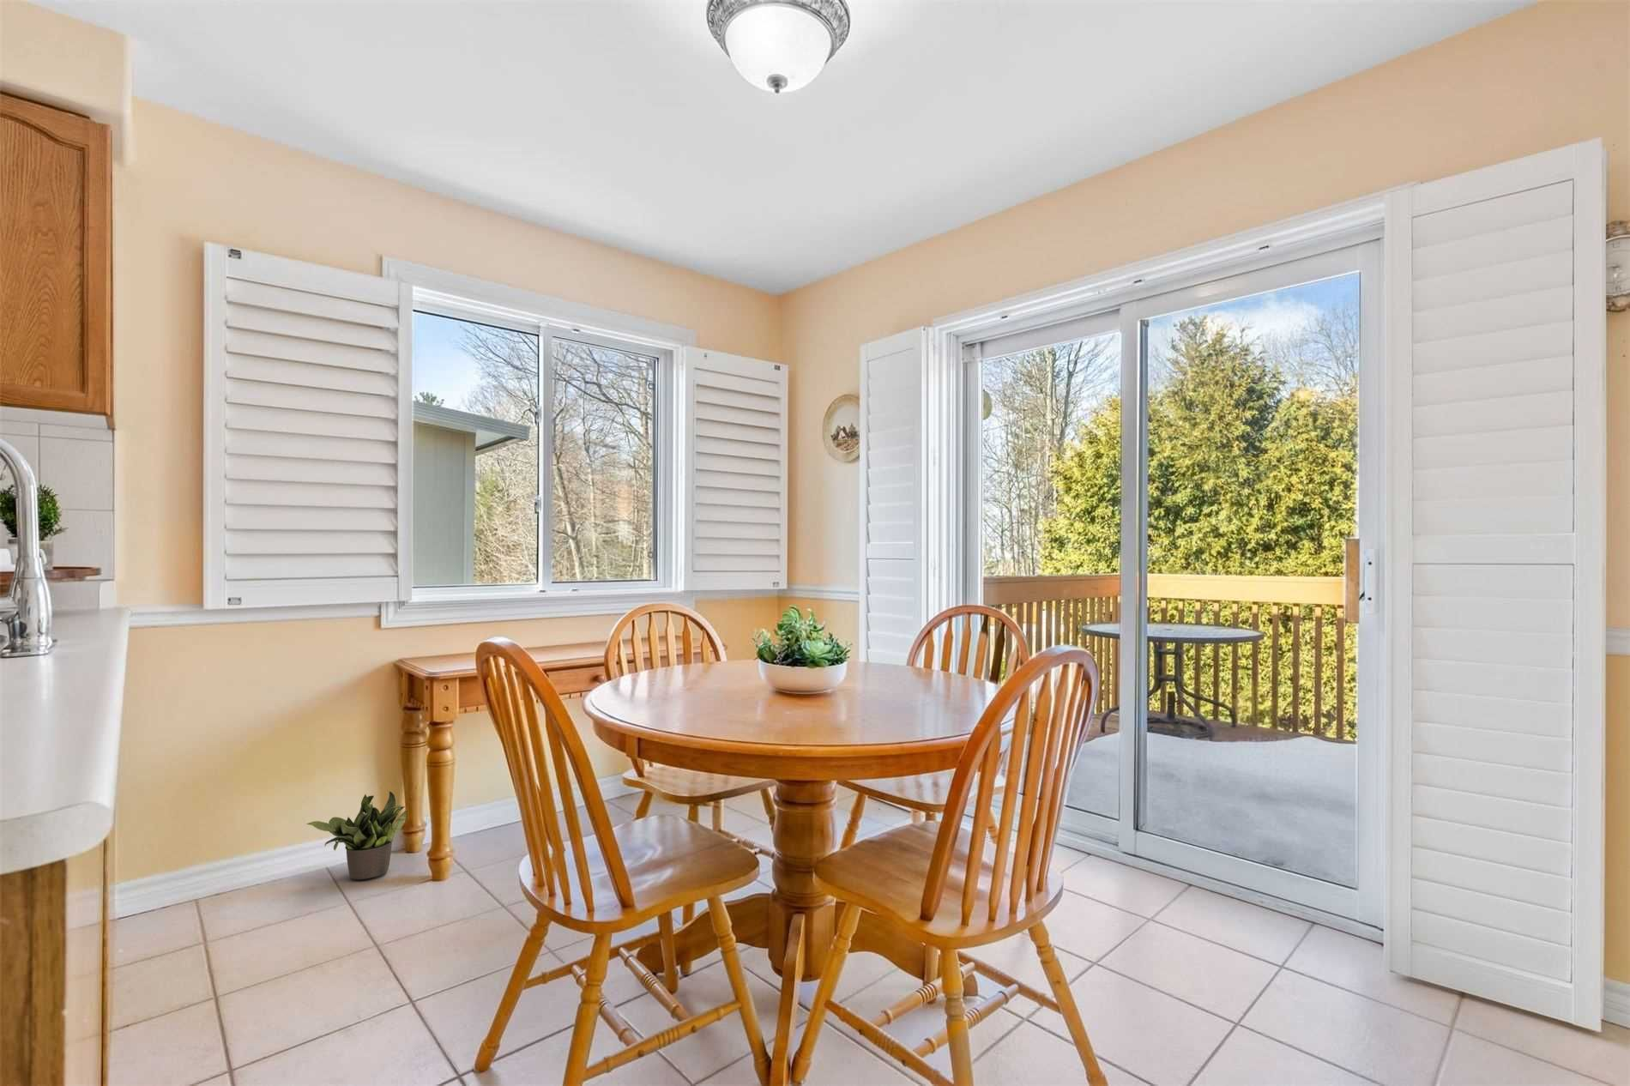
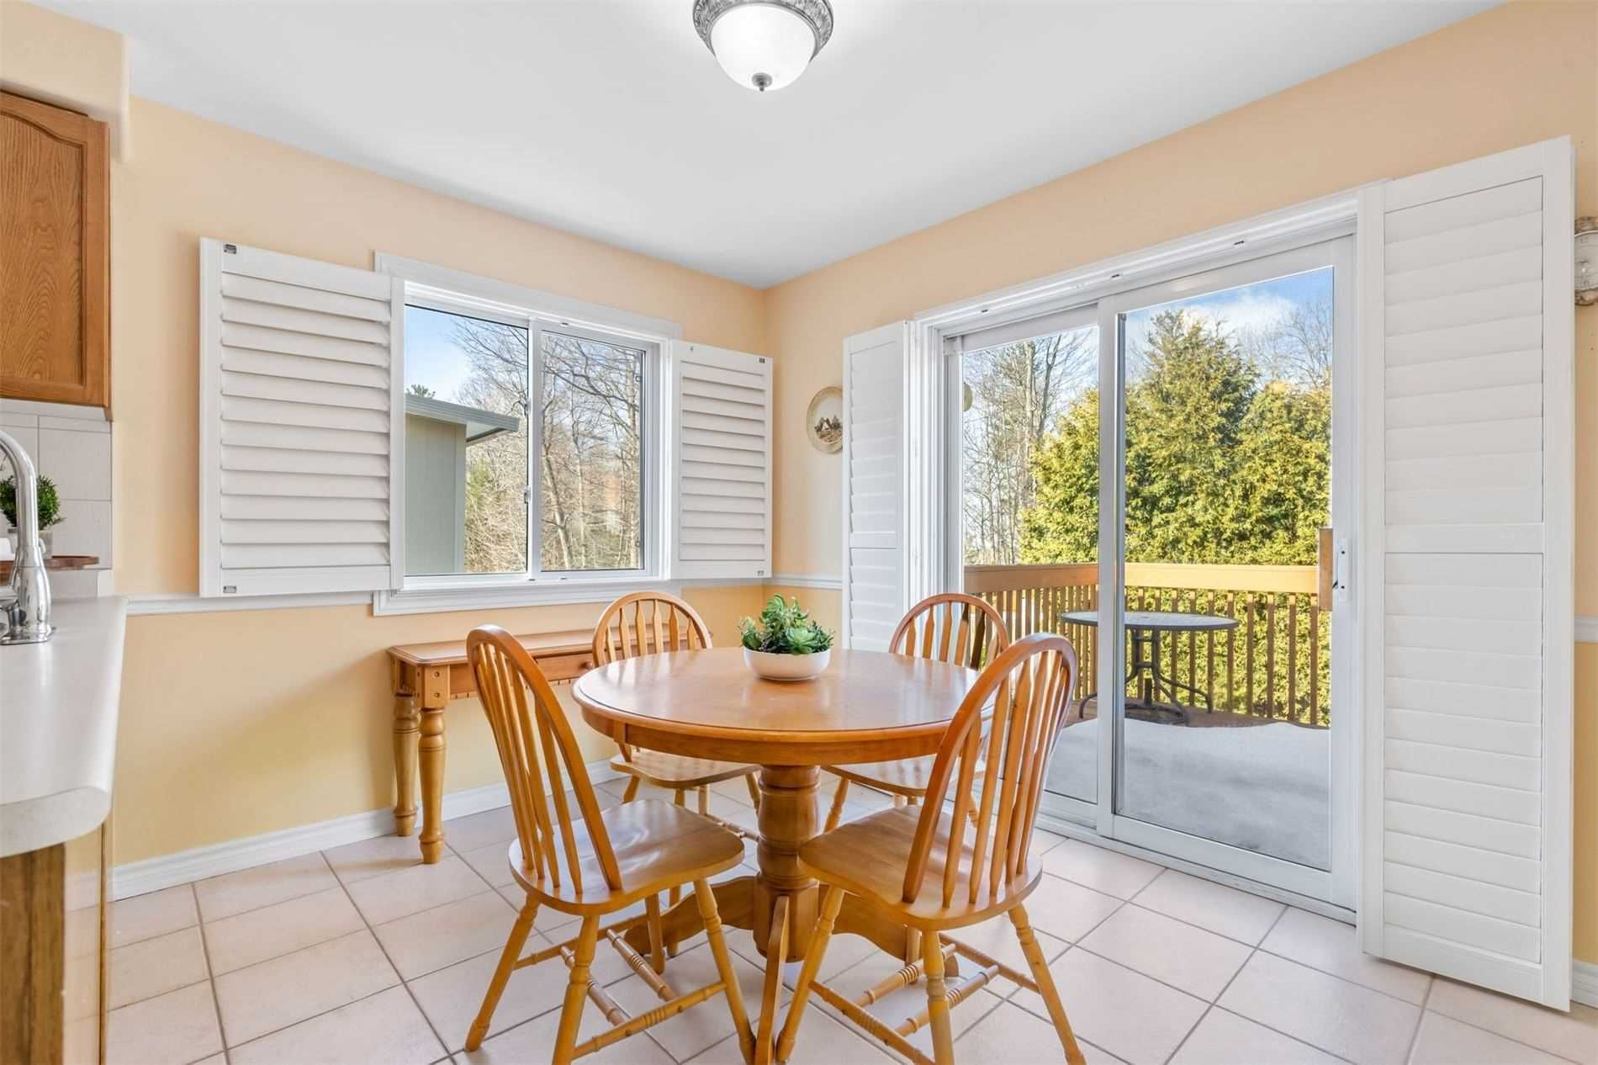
- potted plant [307,790,408,880]
